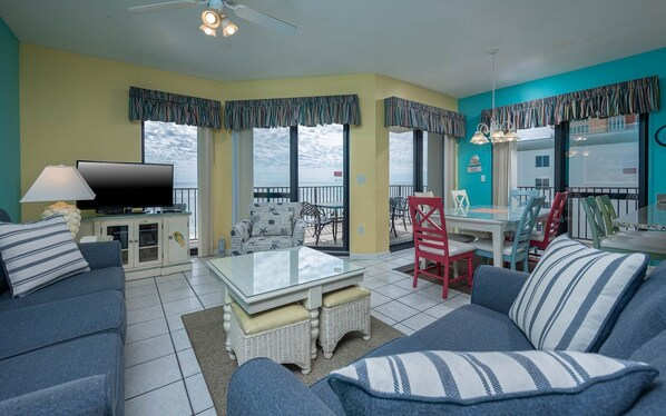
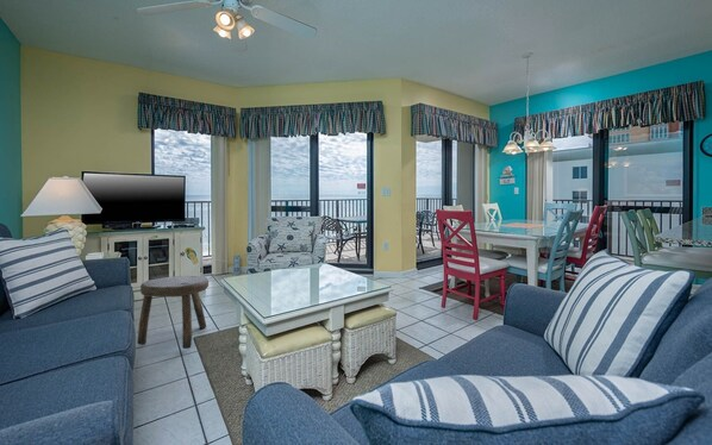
+ stool [136,275,210,350]
